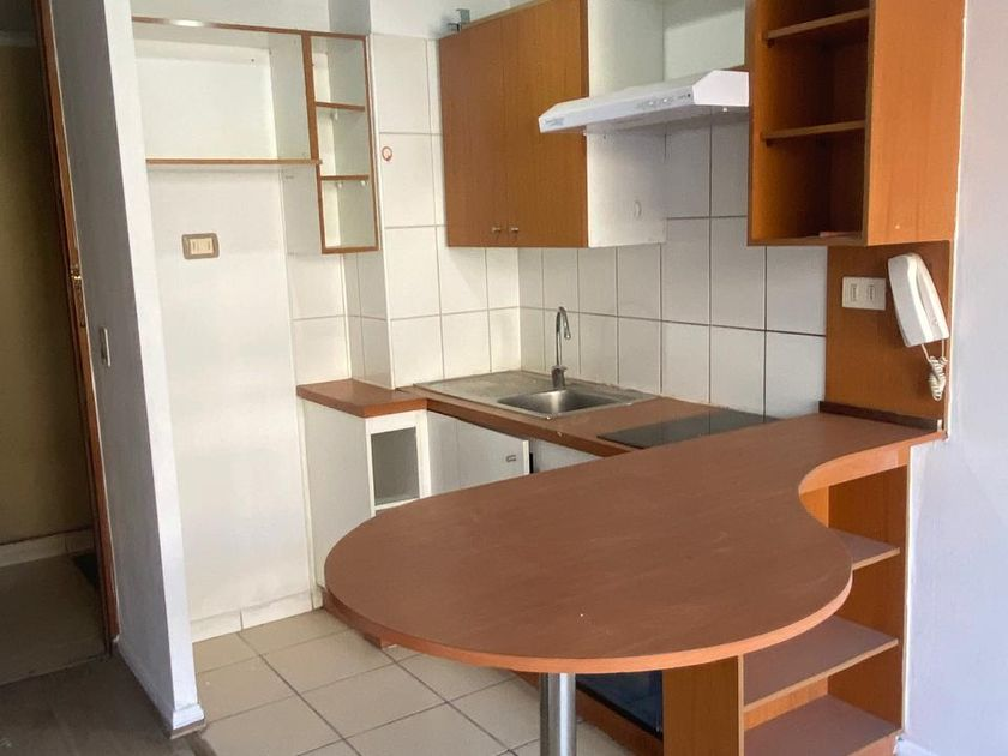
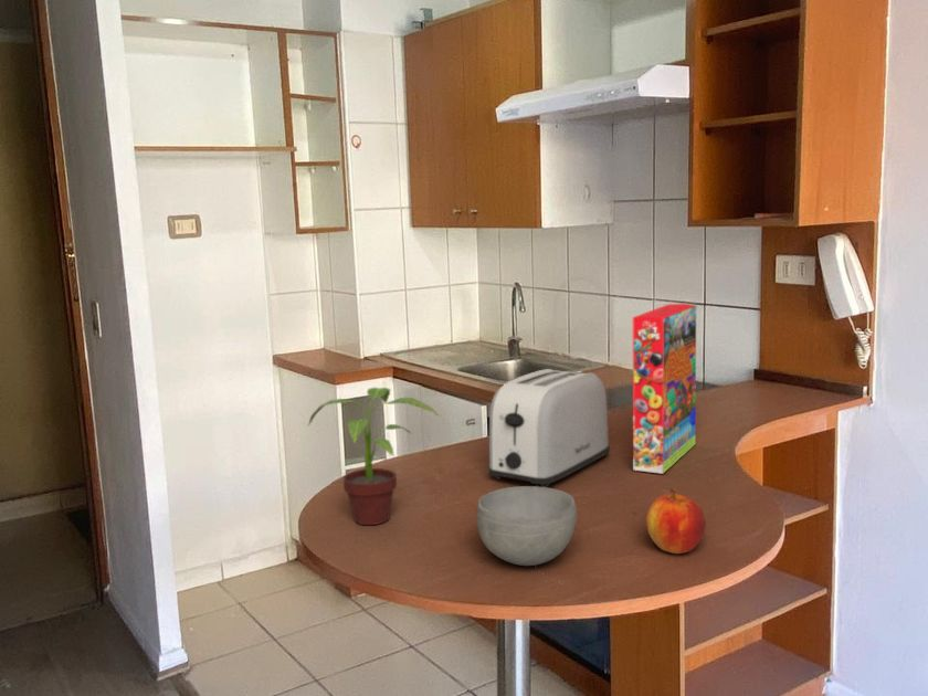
+ potted plant [307,387,443,526]
+ toaster [487,368,611,487]
+ bowl [476,485,578,567]
+ apple [645,487,707,555]
+ cereal box [632,303,697,475]
